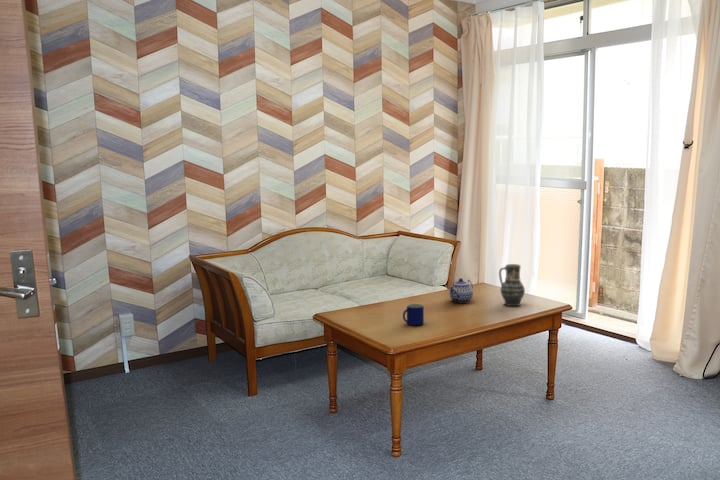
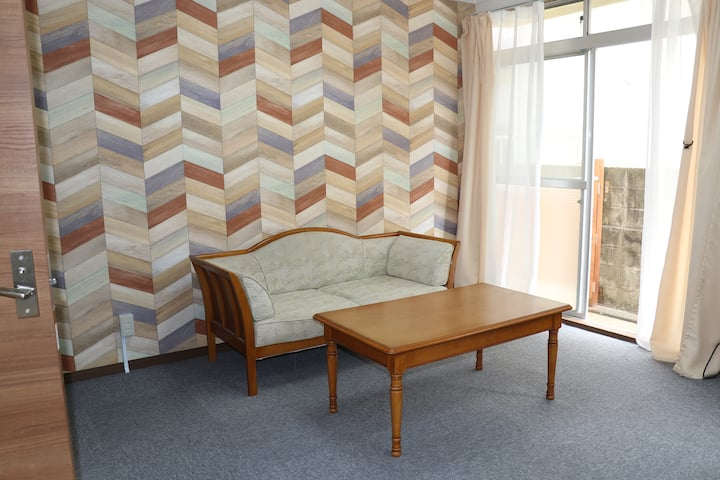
- teapot [448,277,474,304]
- vase [498,263,526,307]
- mug [402,303,425,326]
